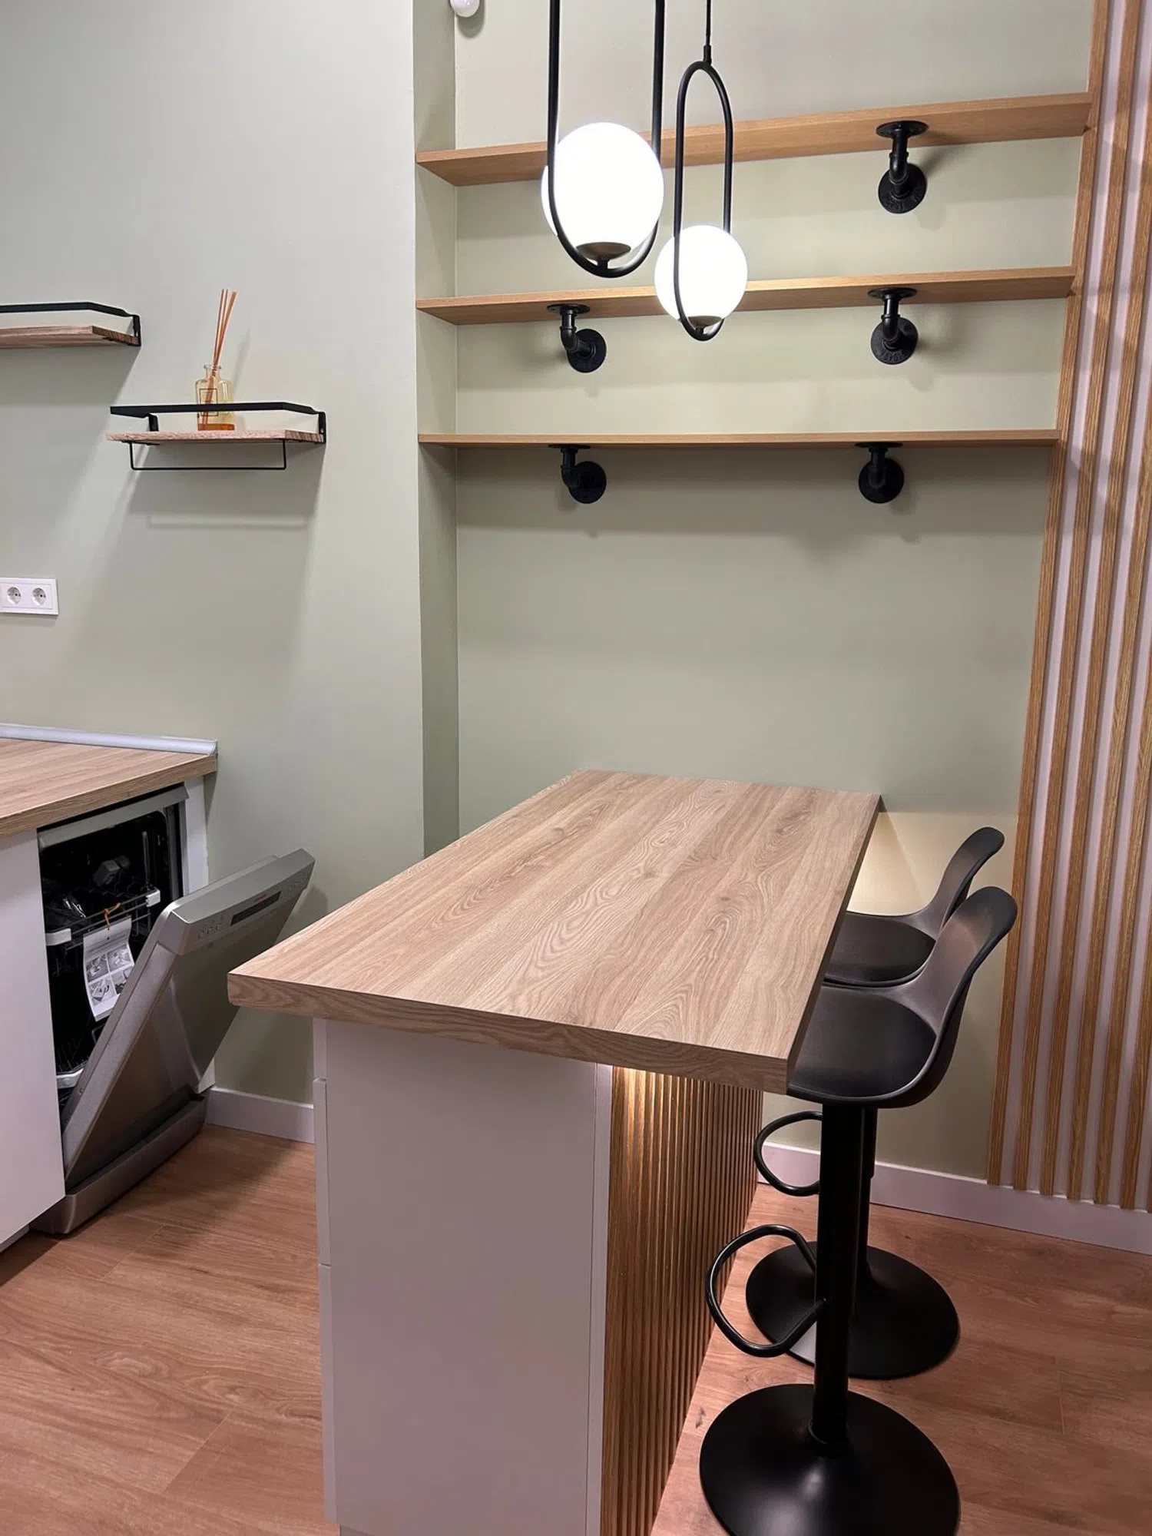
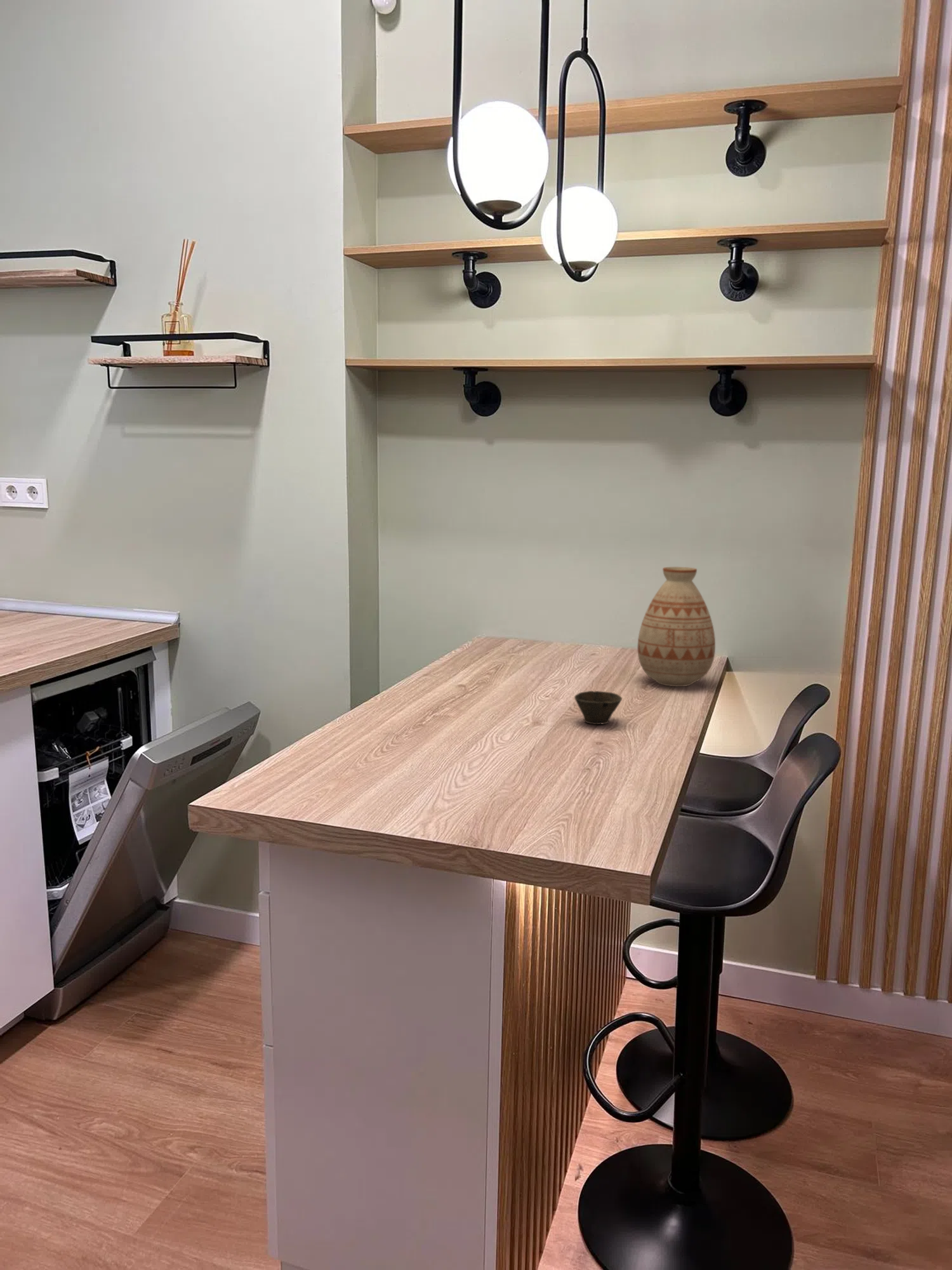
+ vase [637,566,716,687]
+ cup [574,690,623,725]
